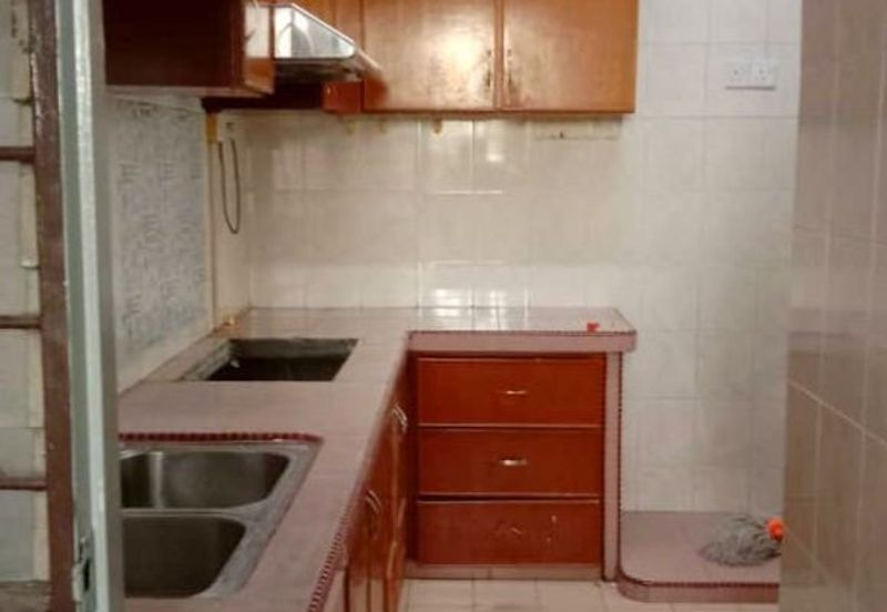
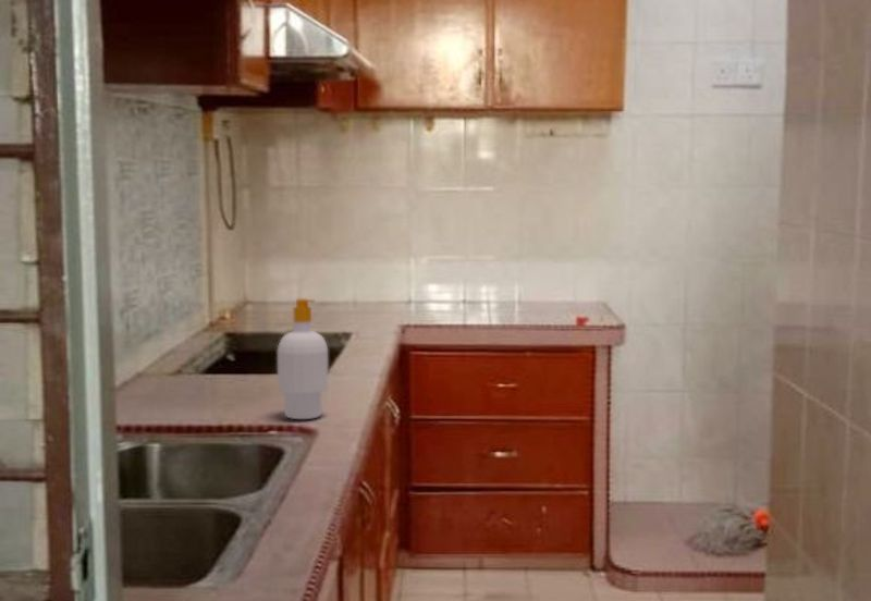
+ soap bottle [277,297,329,420]
